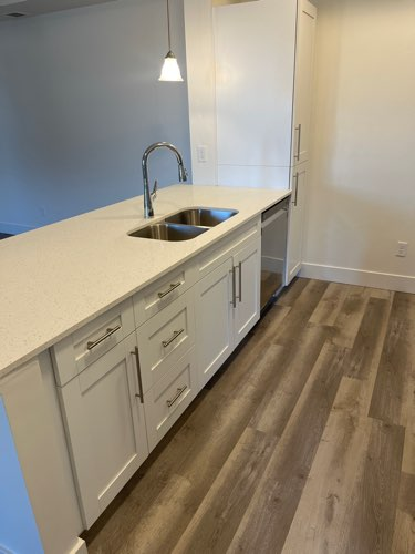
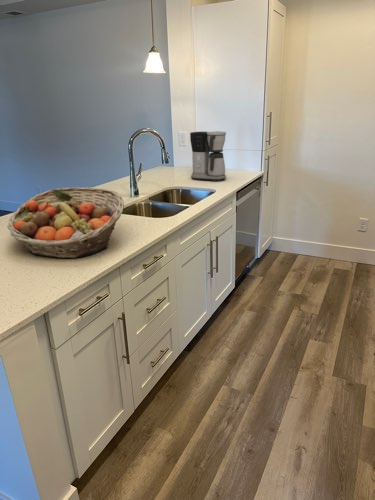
+ coffee maker [189,130,227,182]
+ fruit basket [6,187,125,259]
